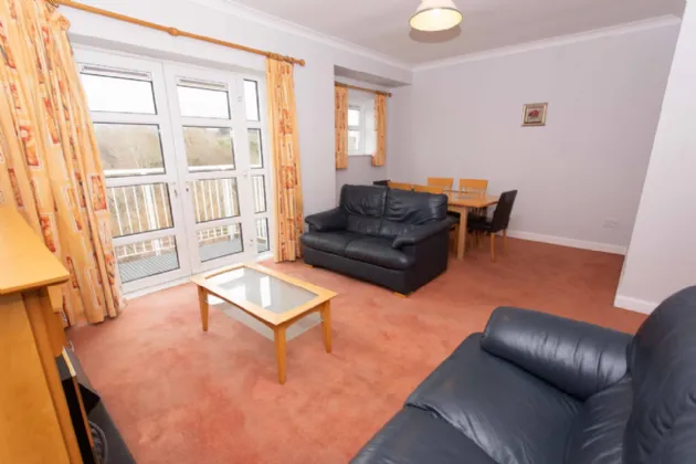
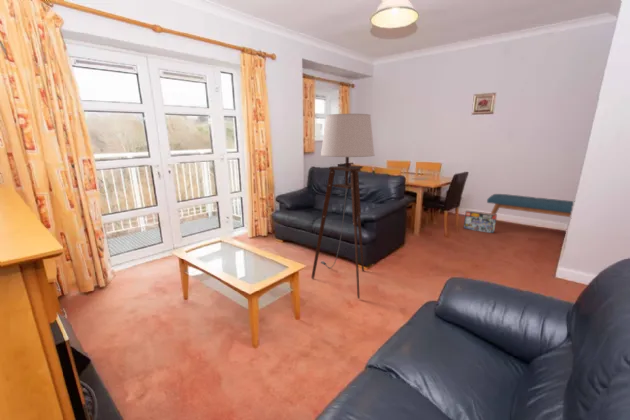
+ bench [486,193,574,218]
+ floor lamp [311,113,376,300]
+ box [462,209,498,234]
